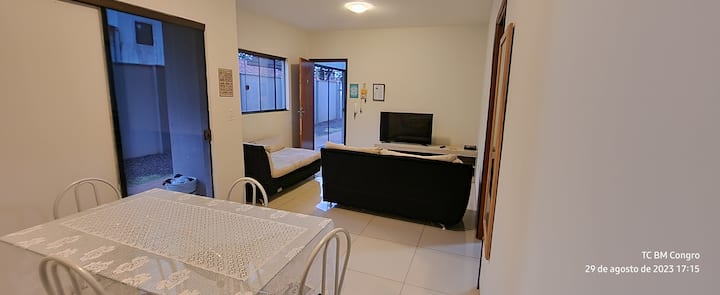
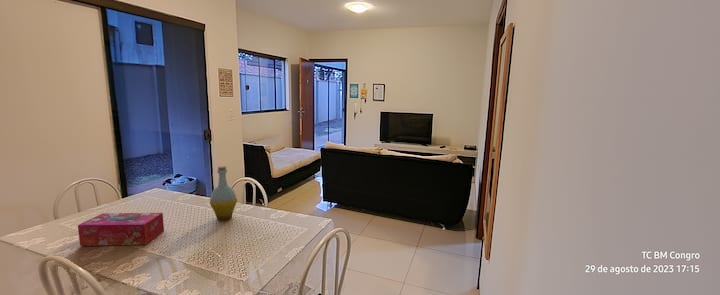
+ bottle [209,165,238,222]
+ tissue box [77,212,165,247]
